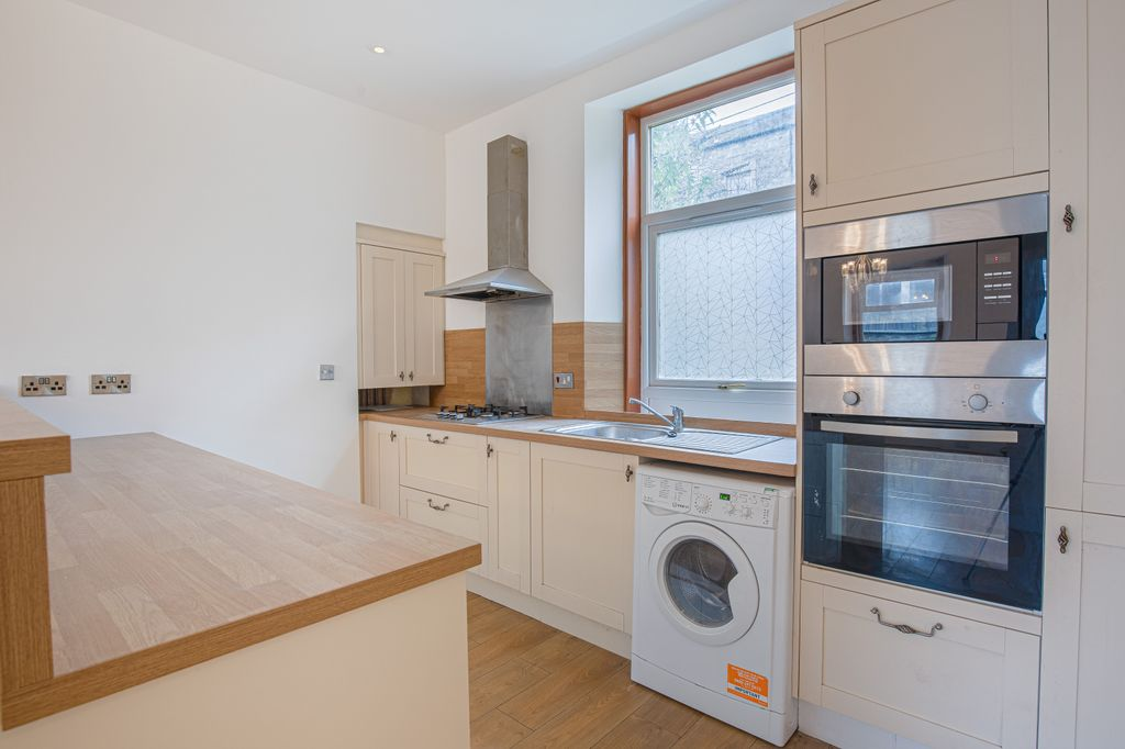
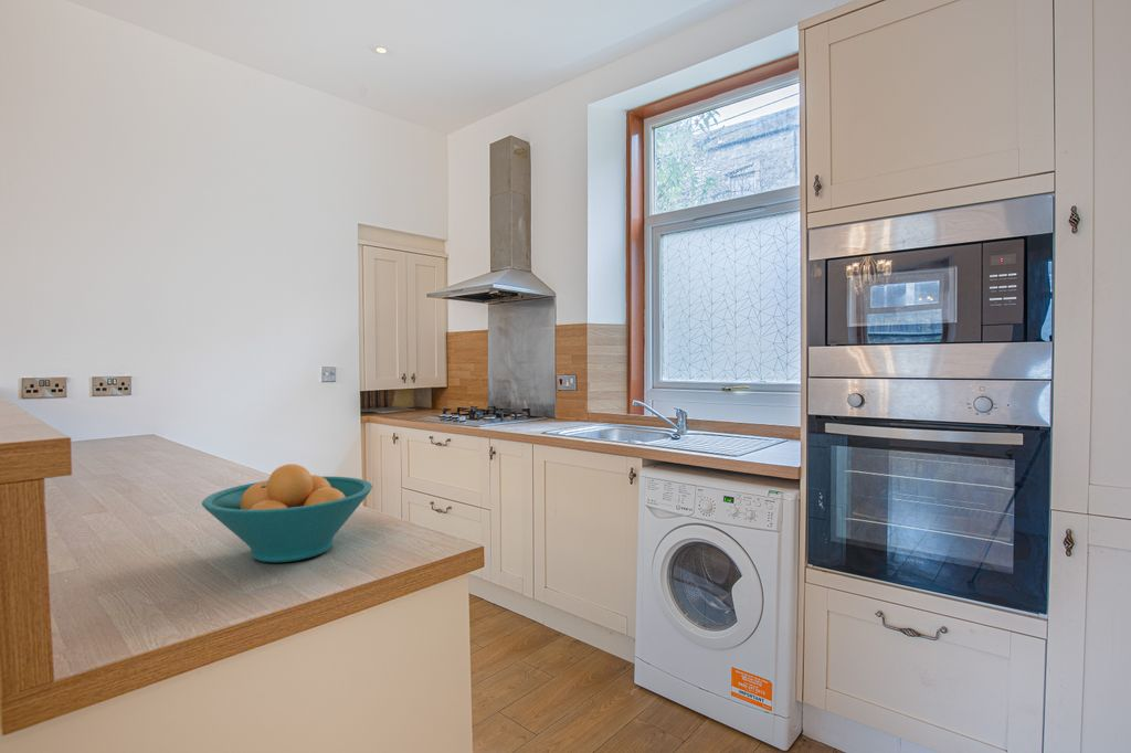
+ fruit bowl [201,463,373,563]
